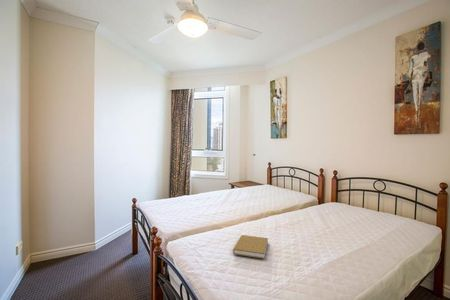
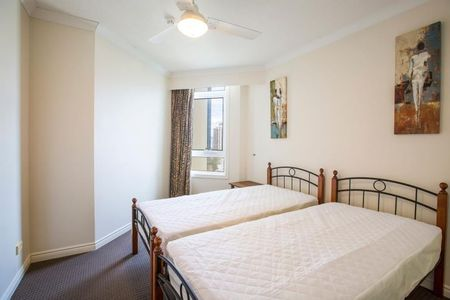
- book [232,234,269,260]
